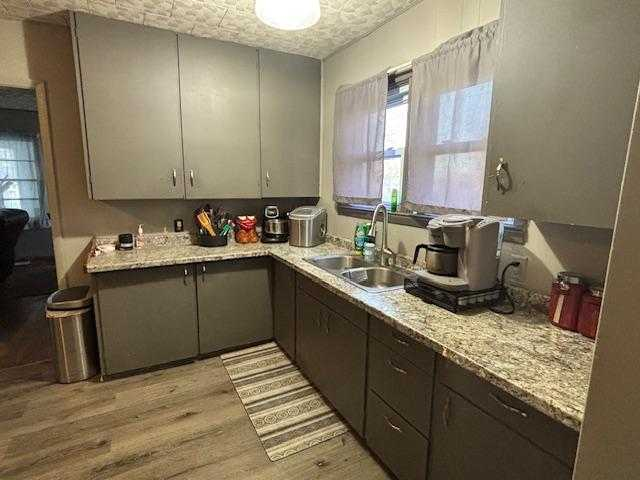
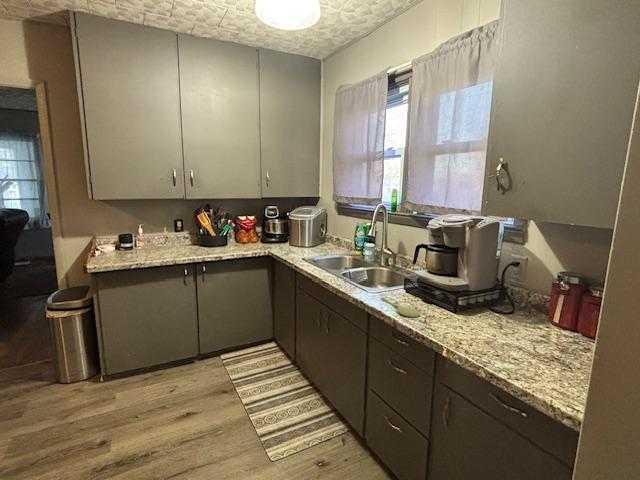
+ spoon [380,296,421,318]
